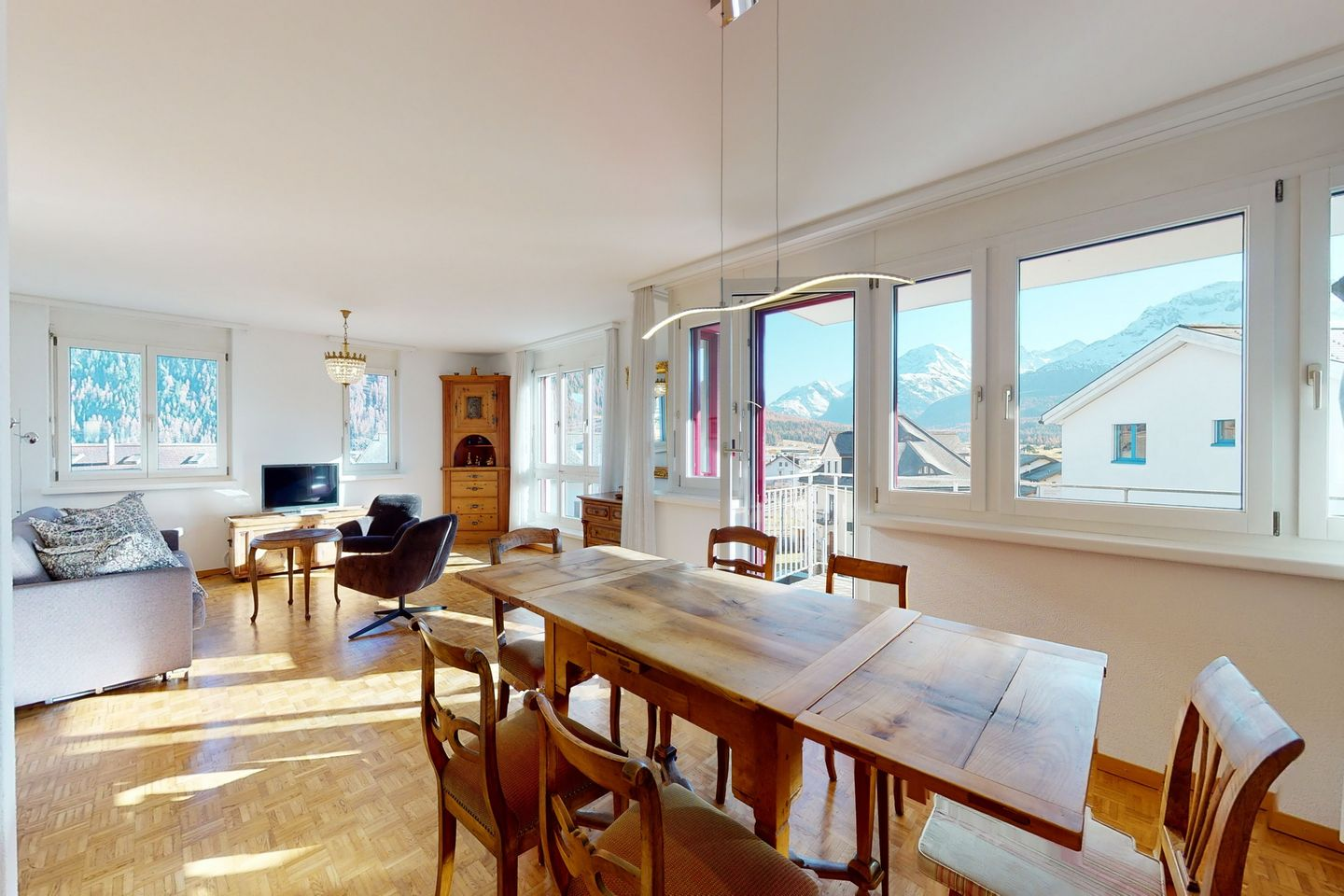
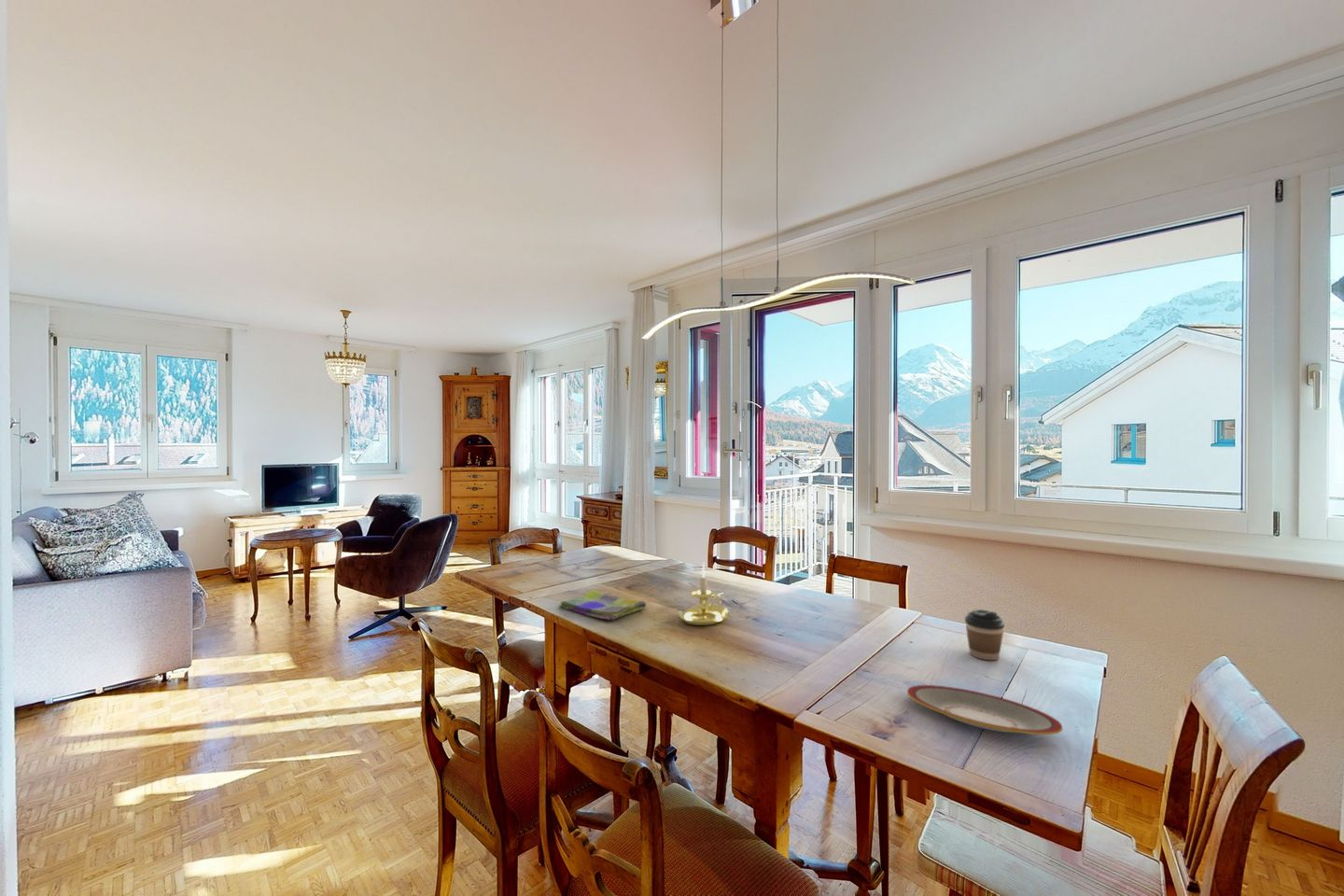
+ dish towel [558,589,647,621]
+ plate [906,684,1064,735]
+ candle holder [678,561,729,626]
+ coffee cup [964,609,1005,661]
